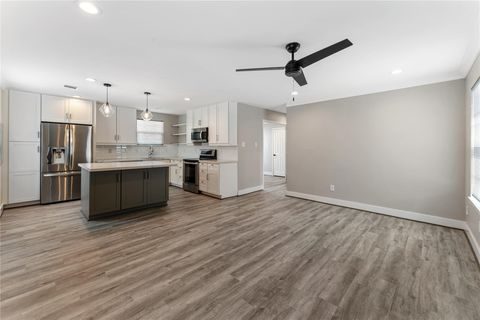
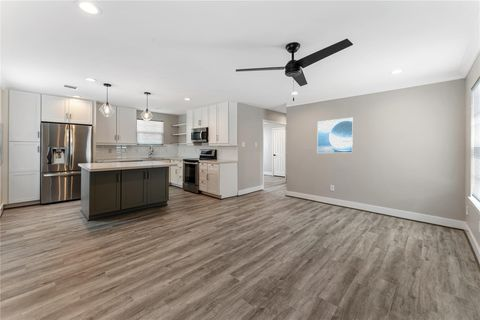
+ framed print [316,117,354,154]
